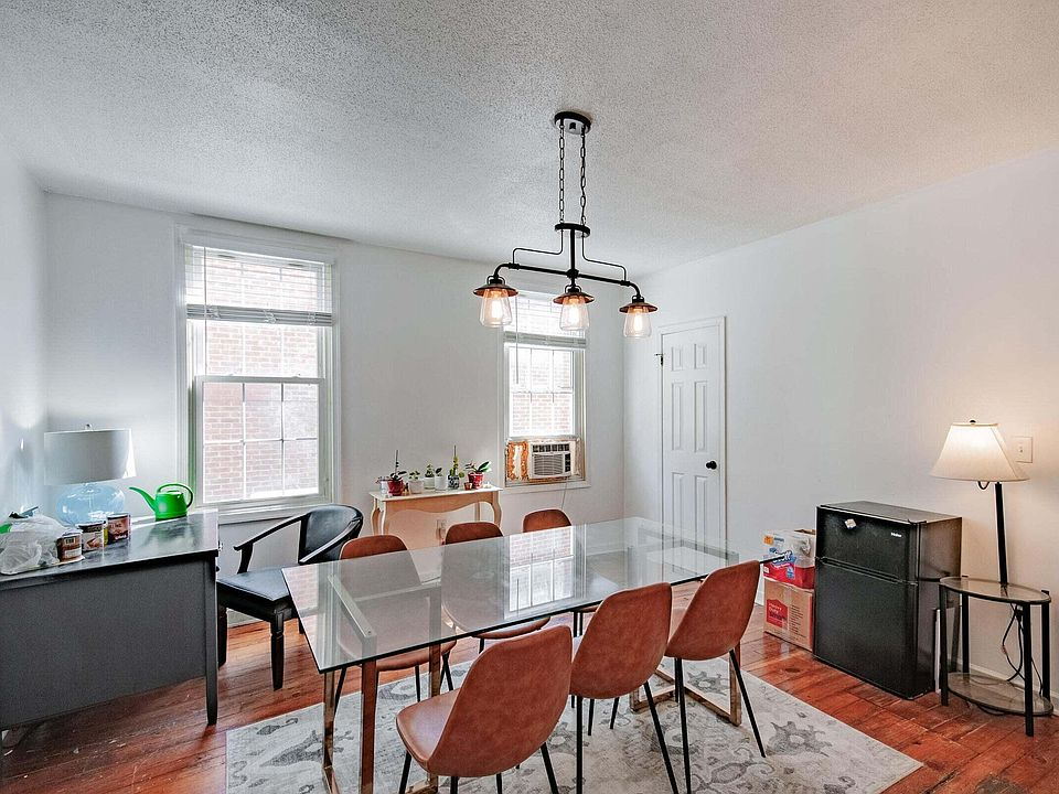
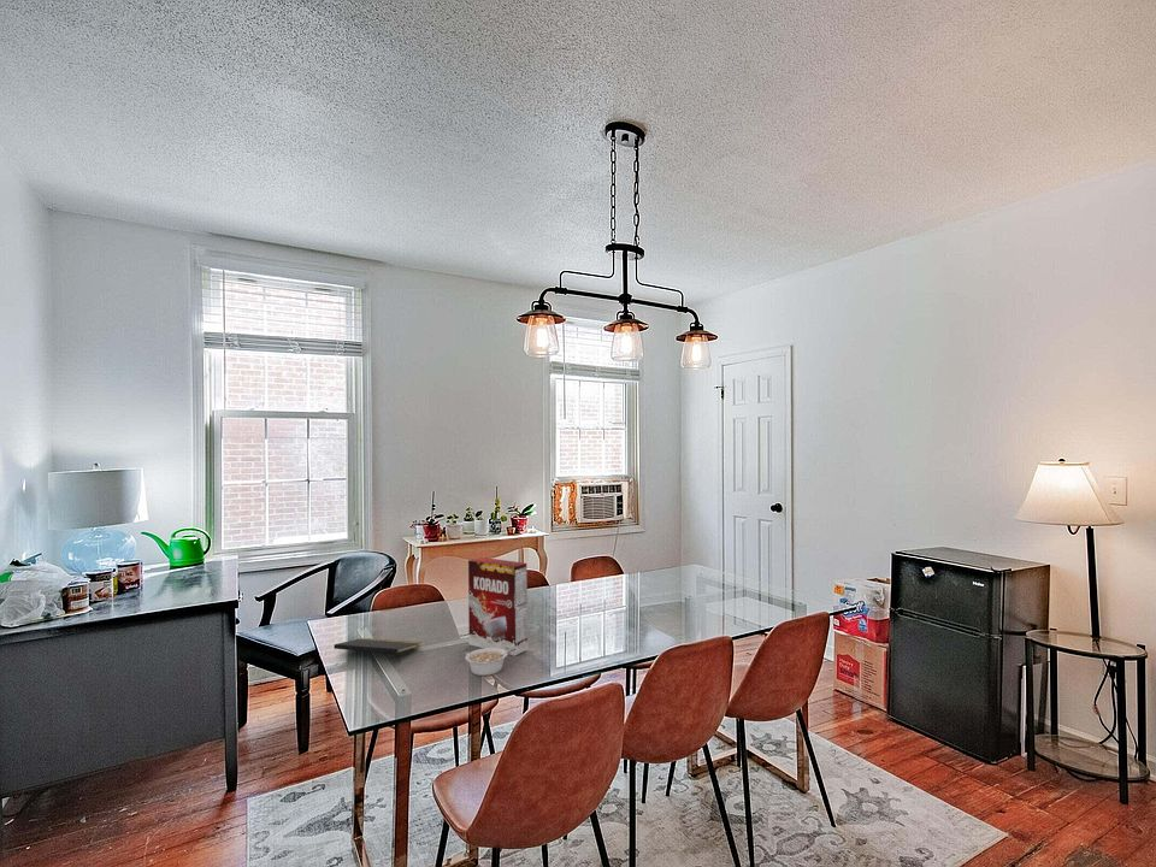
+ cereal box [467,556,529,657]
+ legume [465,648,517,677]
+ notepad [332,637,423,663]
